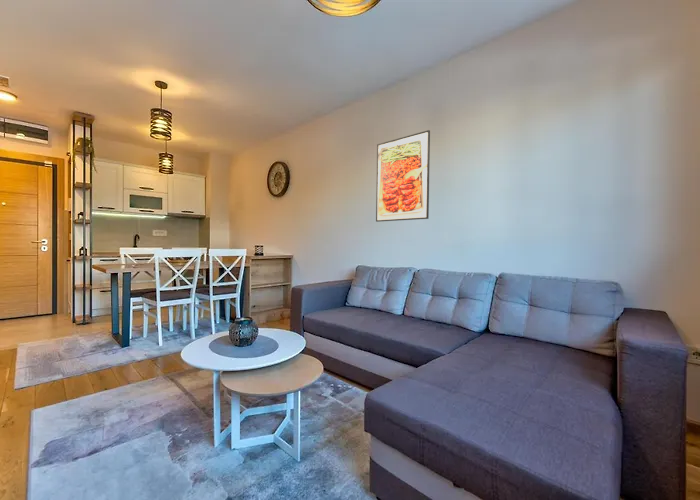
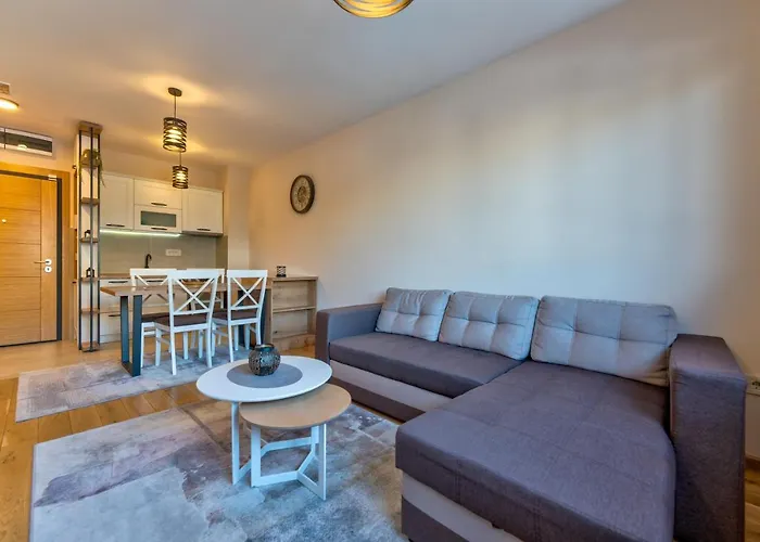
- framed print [375,129,431,223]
